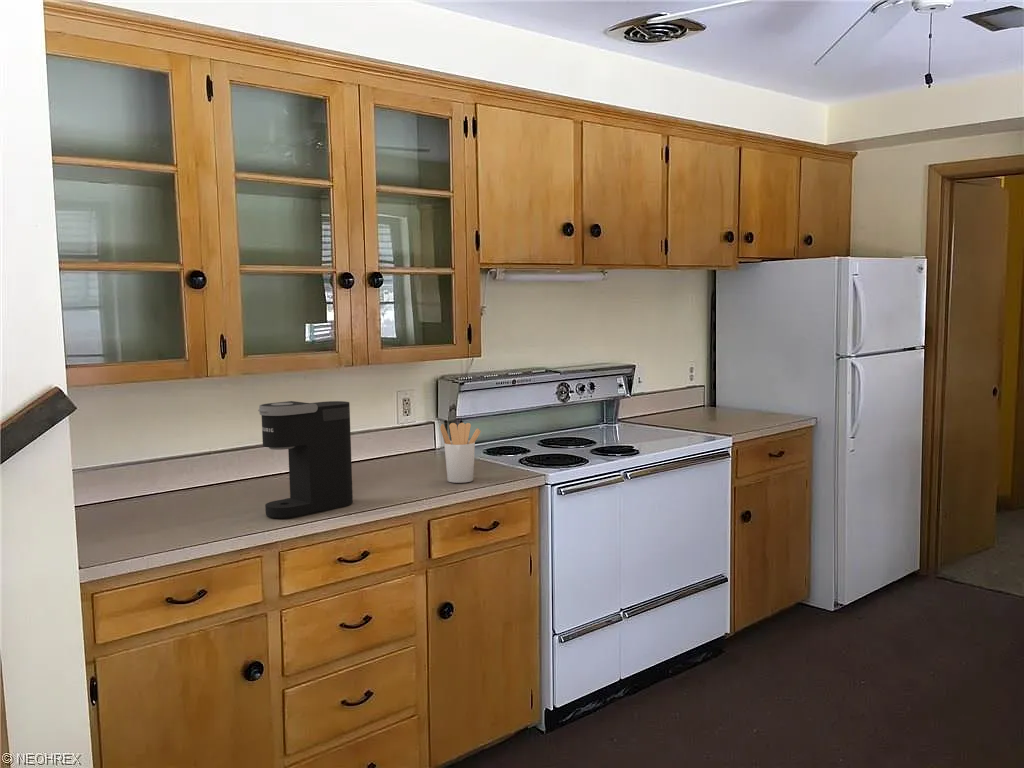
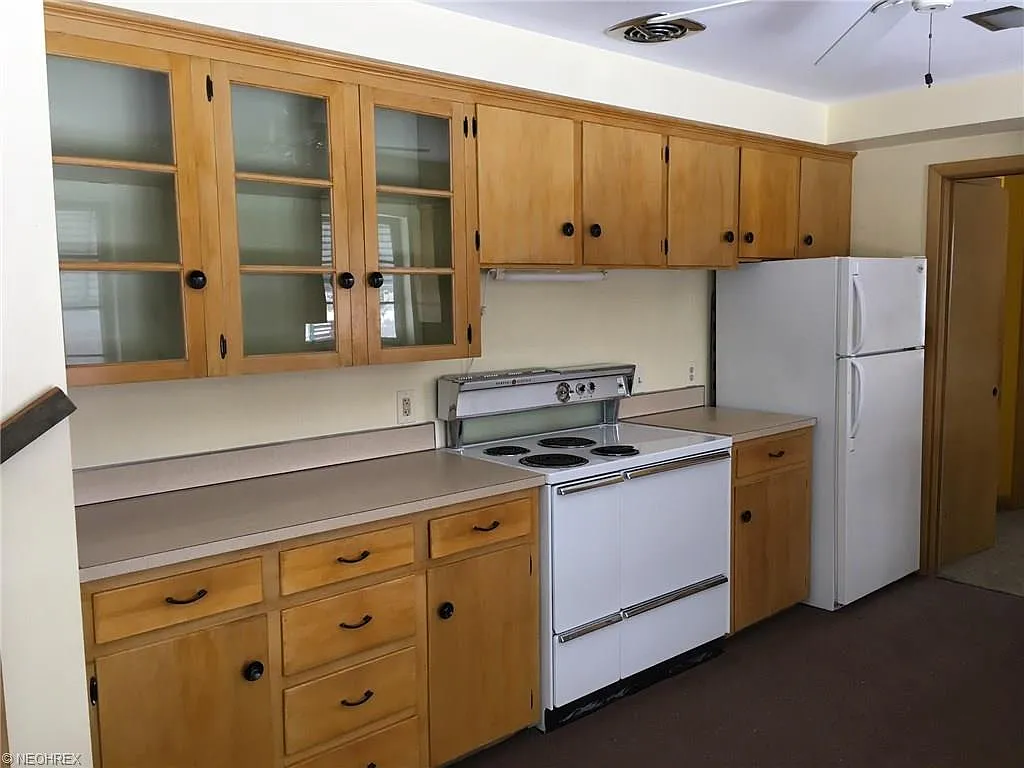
- coffee maker [257,400,354,519]
- utensil holder [439,422,482,484]
